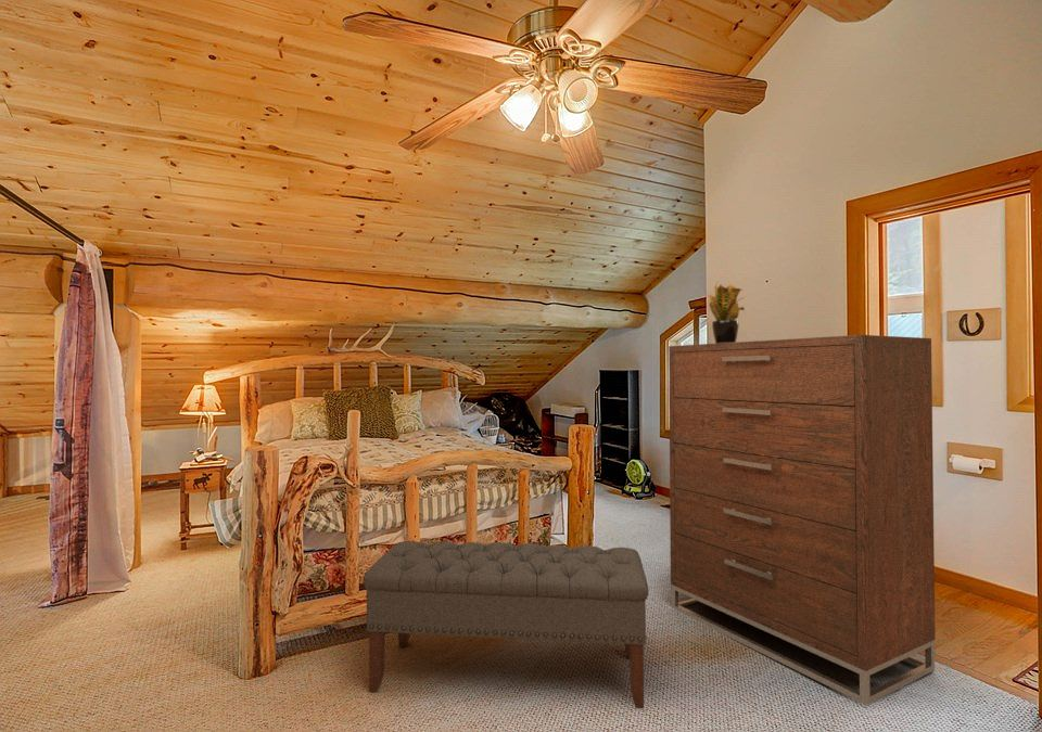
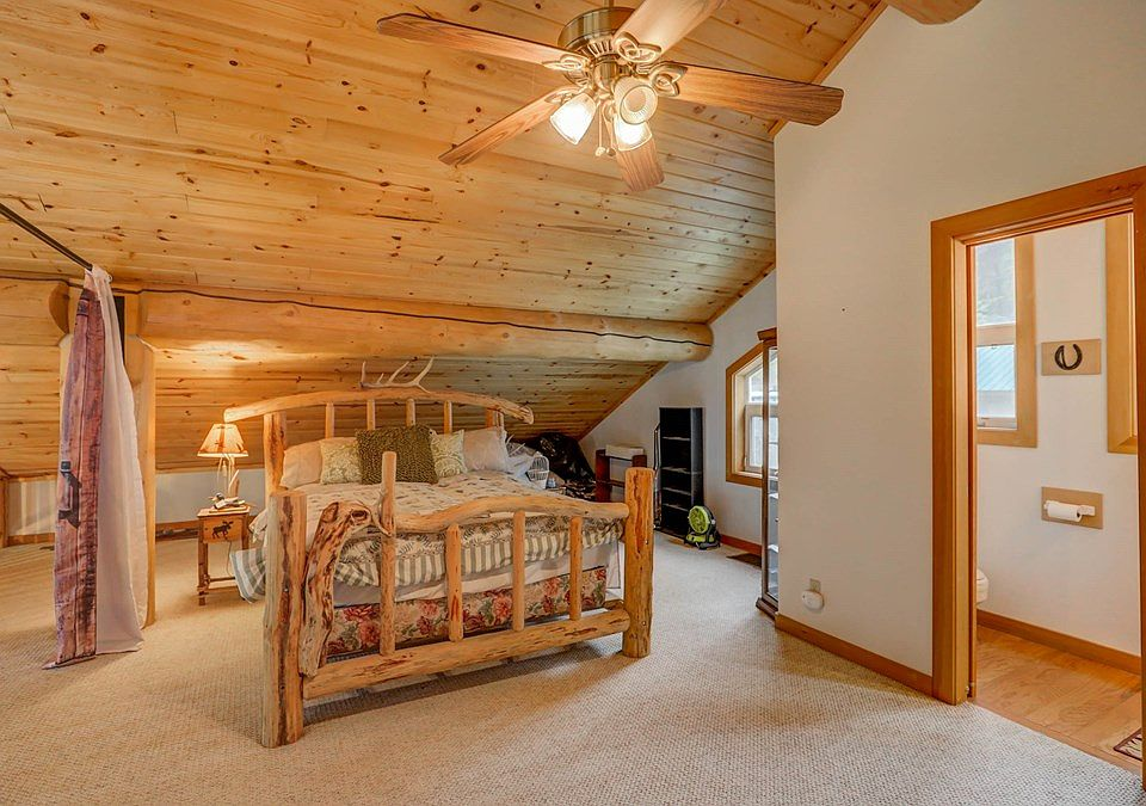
- dresser [668,334,936,706]
- potted plant [708,281,746,344]
- bench [363,540,649,709]
